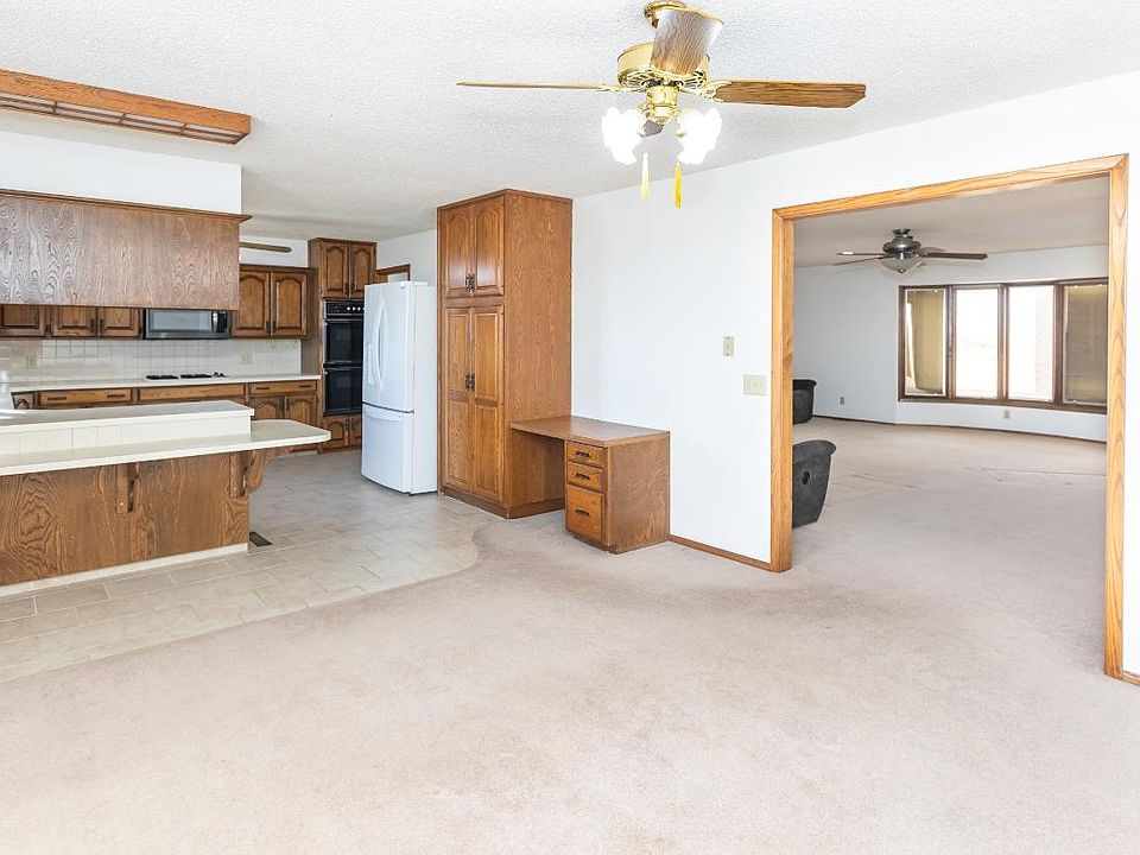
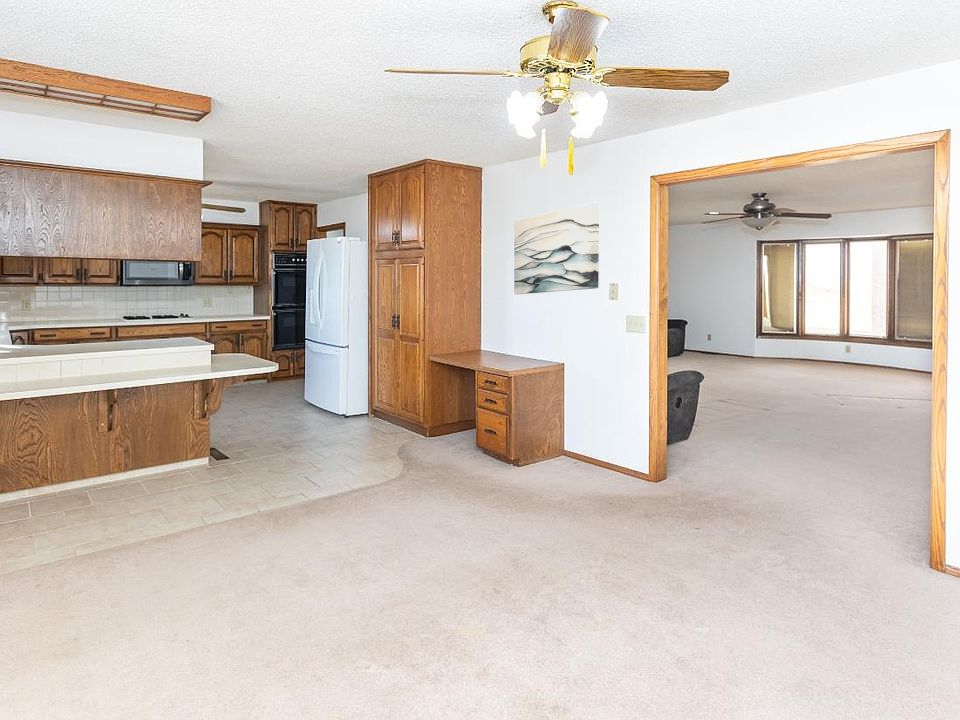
+ wall art [513,202,600,295]
